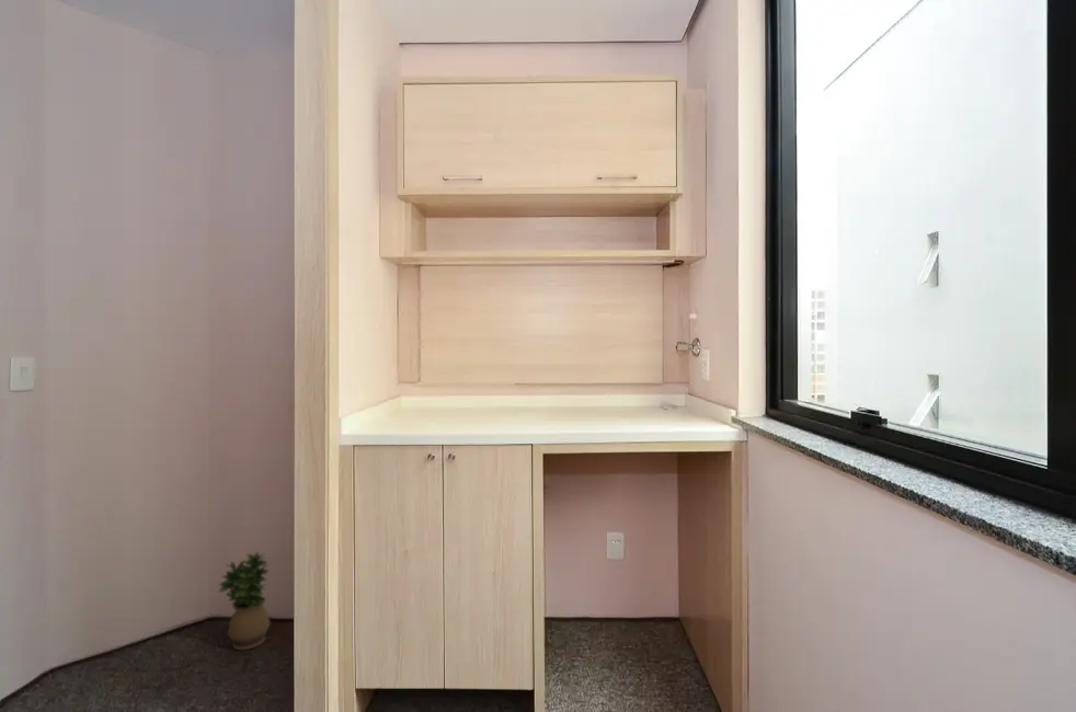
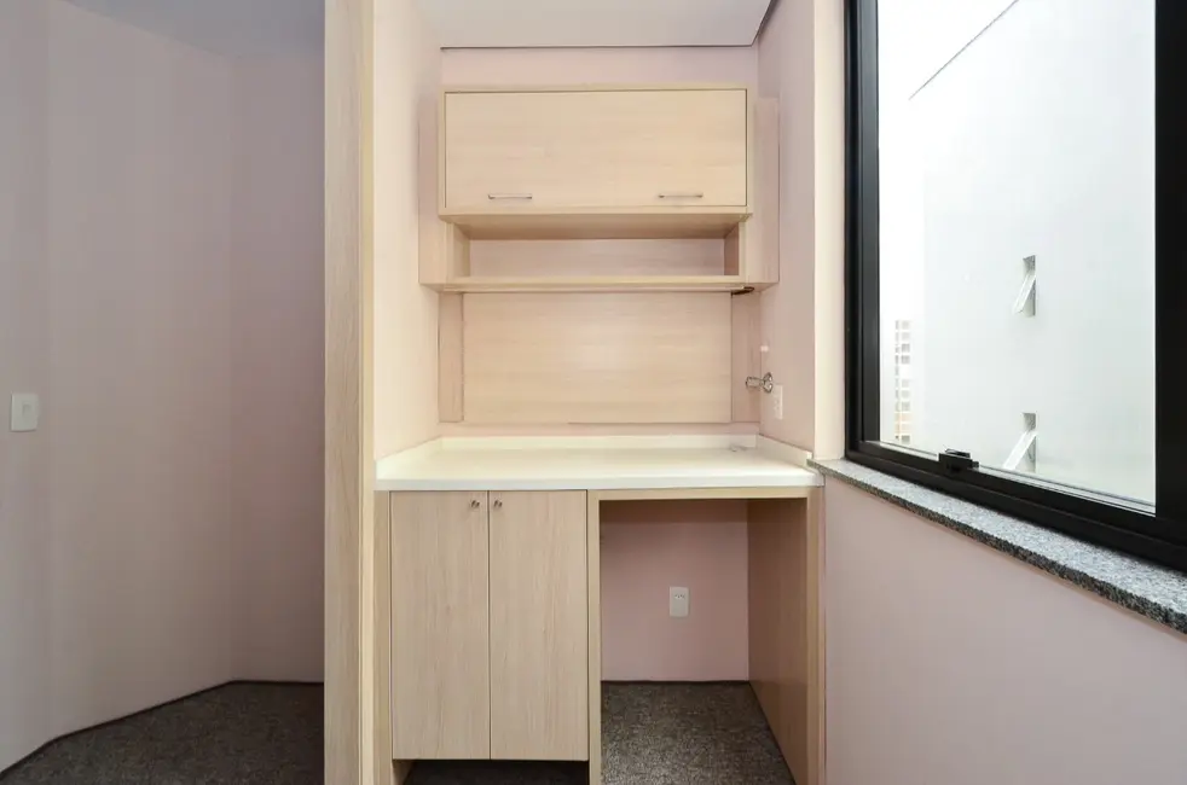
- potted plant [217,551,272,651]
